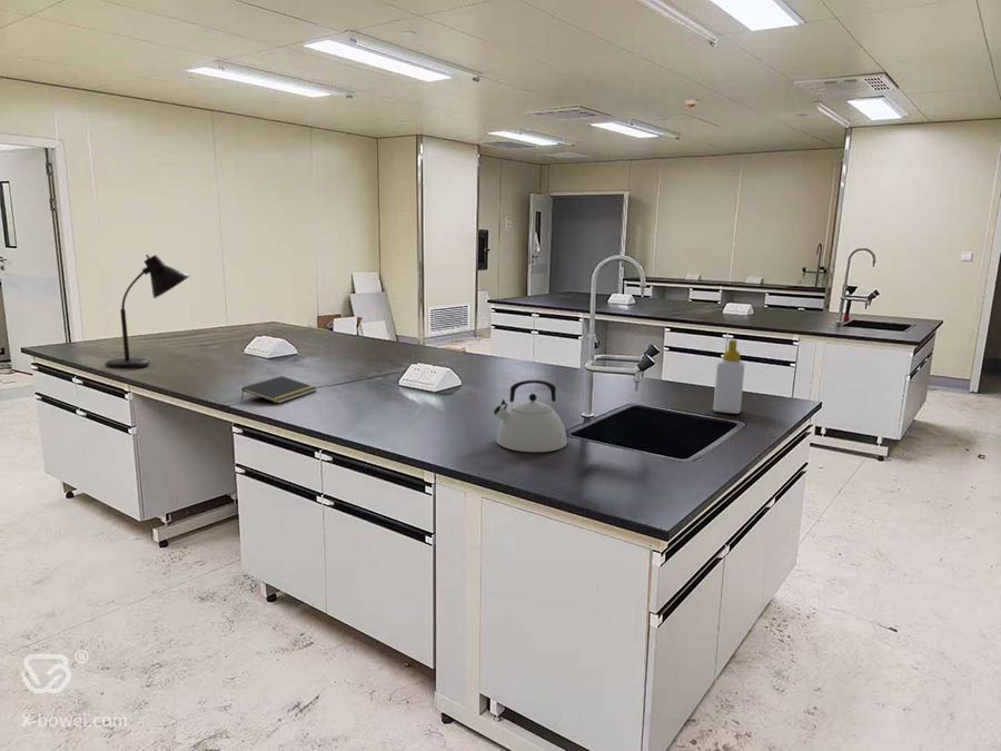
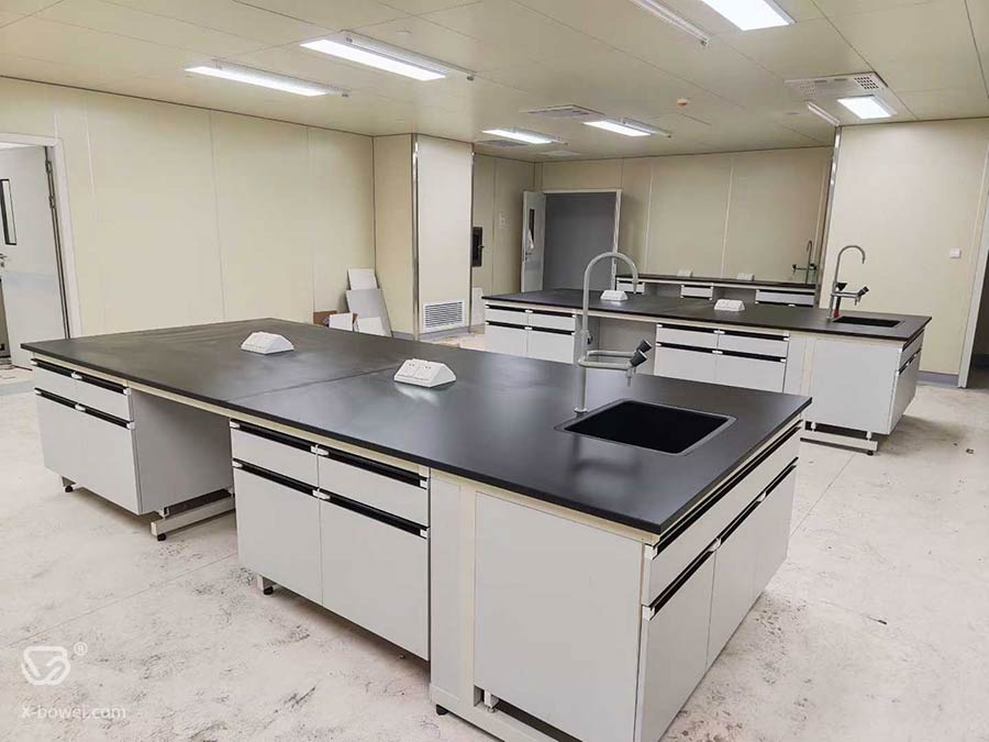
- soap bottle [712,338,745,415]
- notepad [240,375,318,405]
- kettle [493,379,568,453]
- desk lamp [103,254,191,370]
